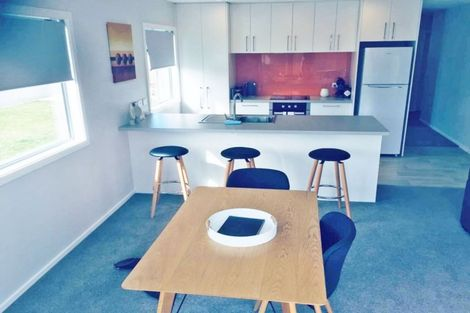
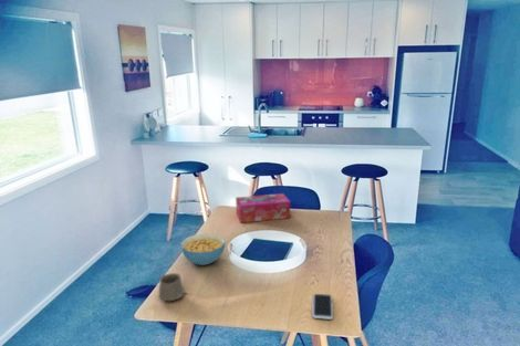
+ cup [157,272,186,302]
+ cereal bowl [179,232,226,266]
+ tissue box [235,192,291,223]
+ smartphone [311,293,334,321]
